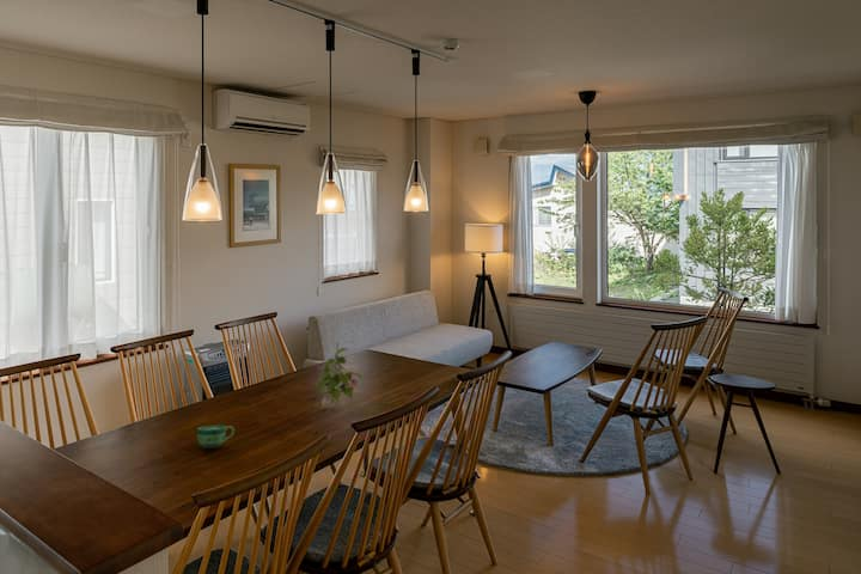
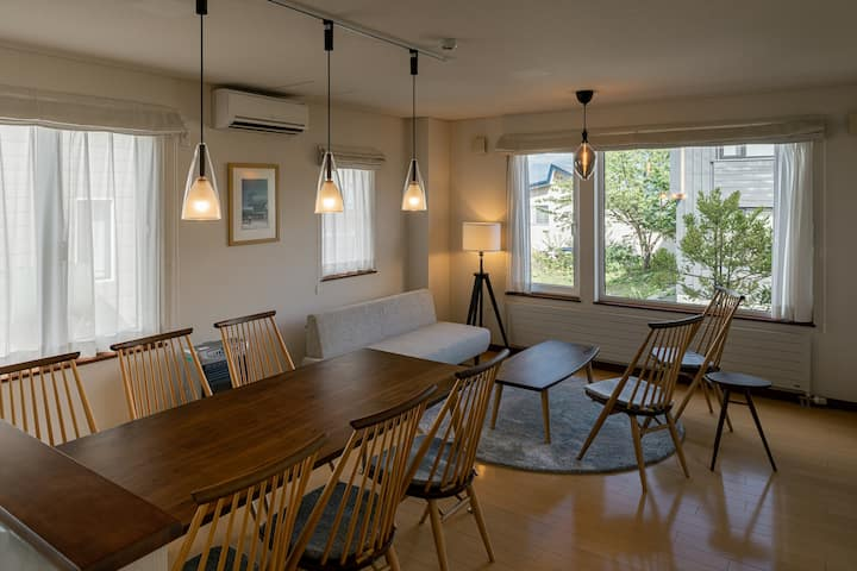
- plant [317,342,366,413]
- cup [196,425,236,450]
